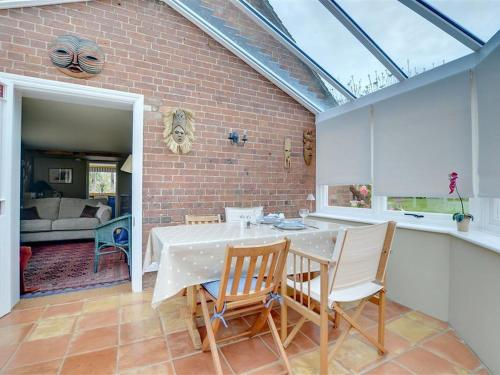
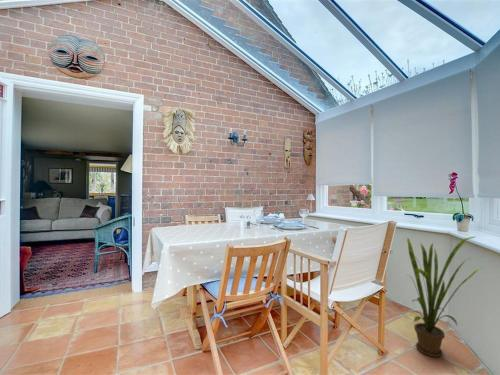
+ house plant [406,236,485,358]
